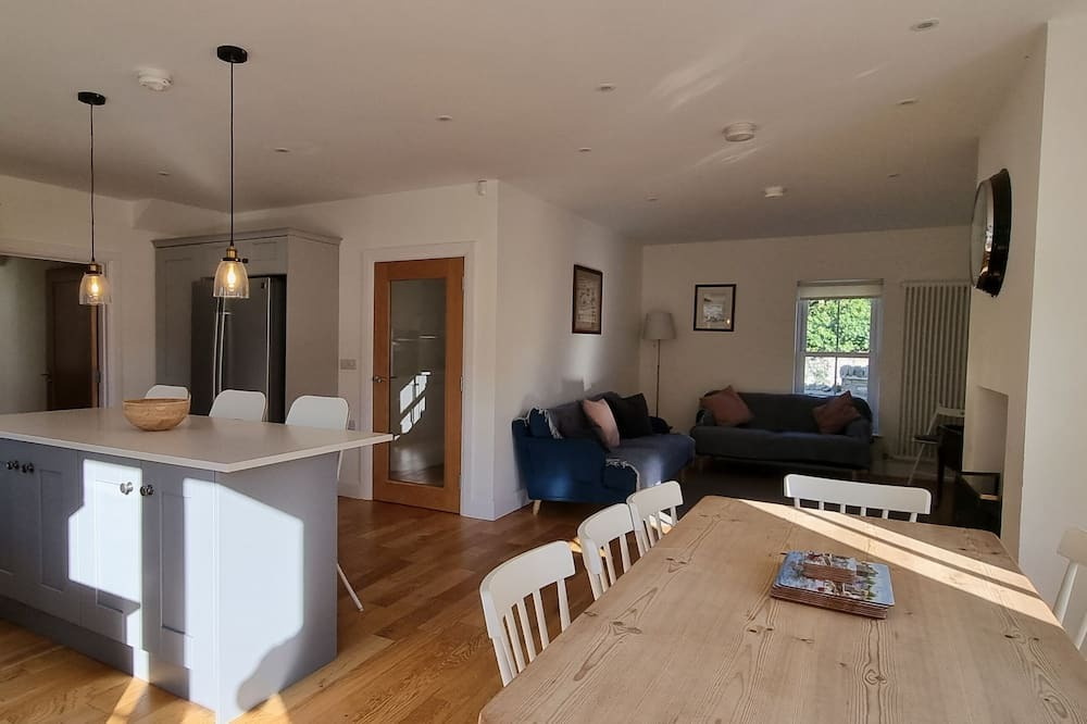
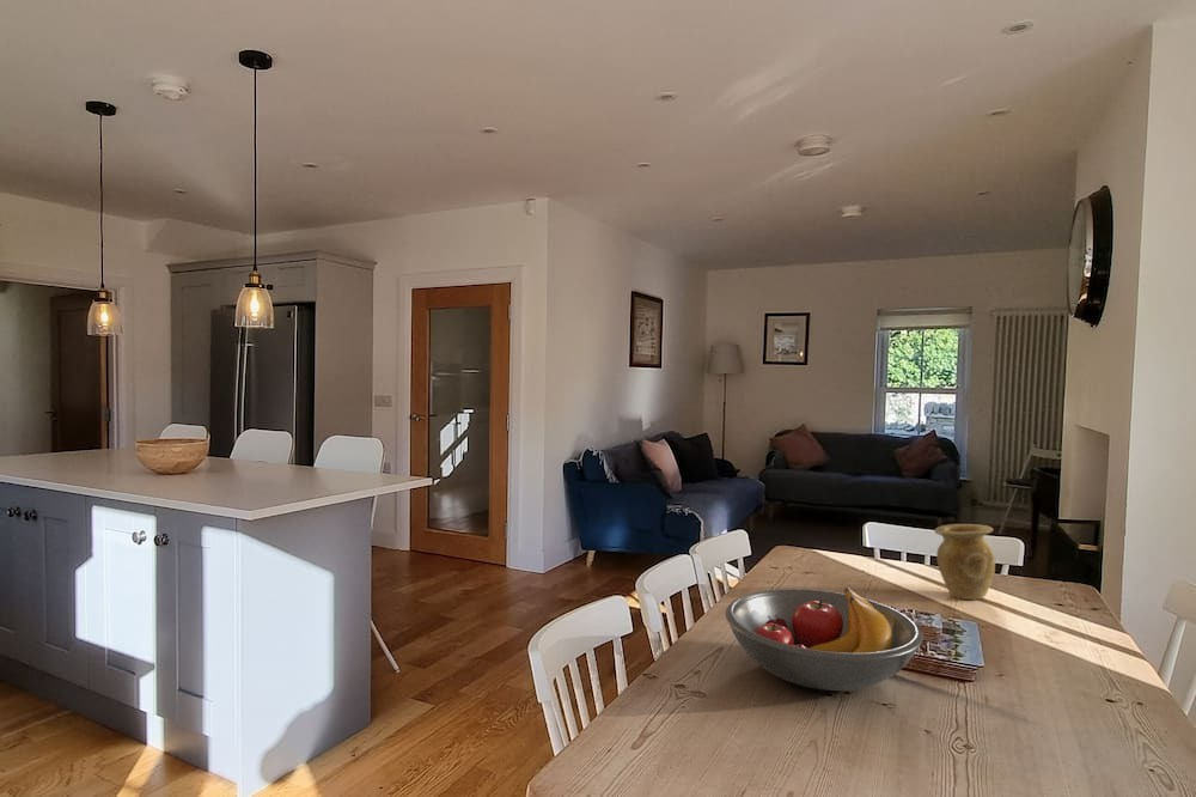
+ fruit bowl [724,586,925,692]
+ vase [933,523,996,601]
